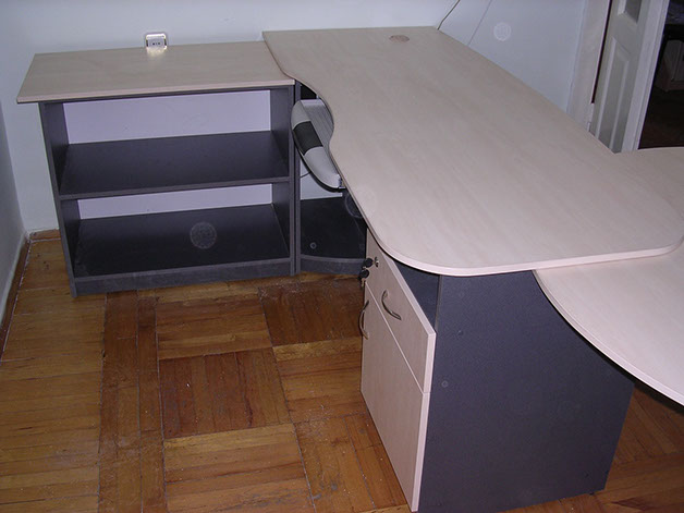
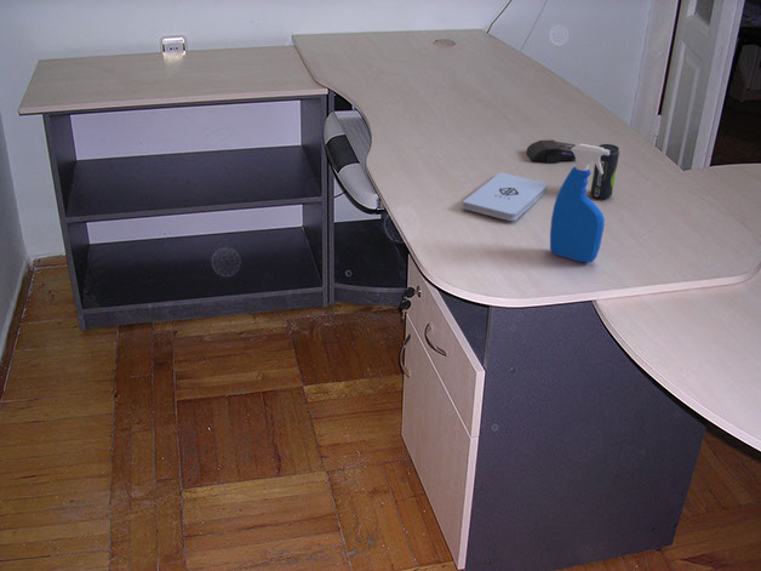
+ beverage can [589,143,620,200]
+ notepad [460,171,549,222]
+ spray bottle [549,143,610,263]
+ computer mouse [526,139,577,162]
